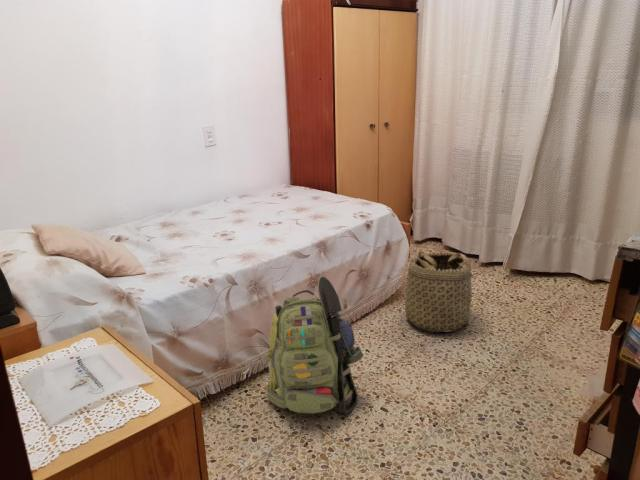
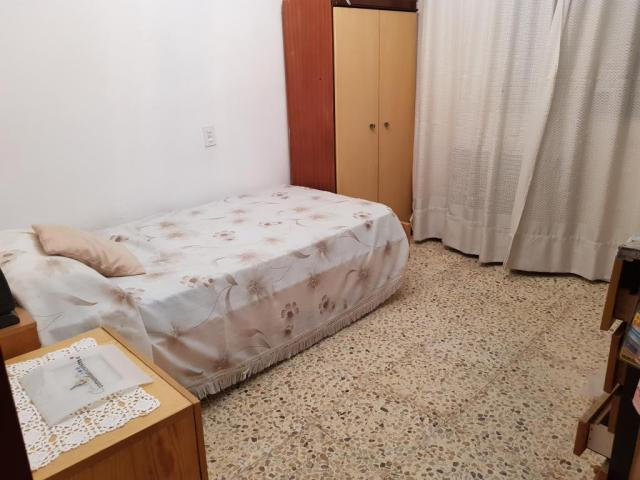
- backpack [266,274,365,415]
- basket [395,250,478,333]
